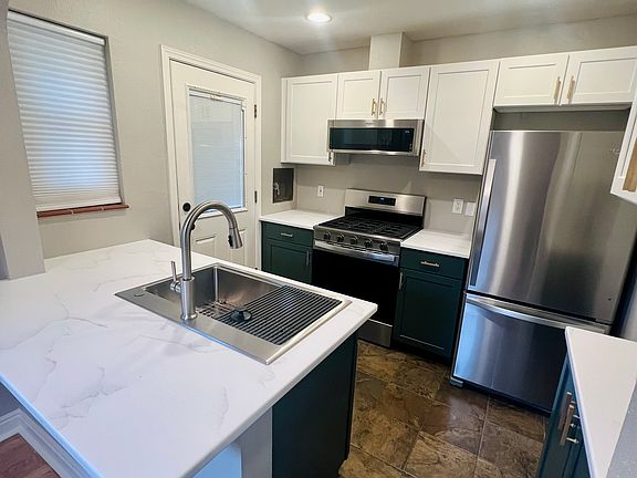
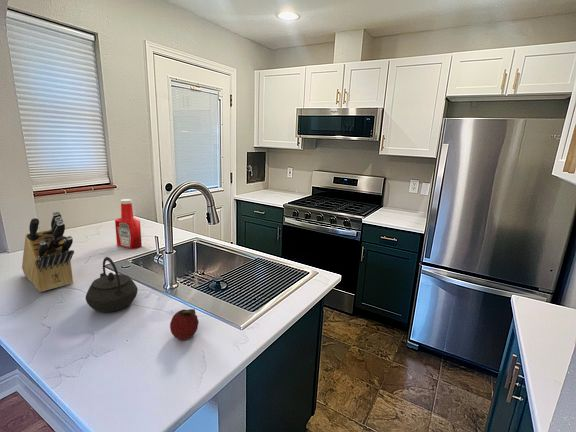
+ fruit [169,308,200,341]
+ soap bottle [114,198,143,250]
+ kettle [85,256,139,313]
+ knife block [21,210,75,293]
